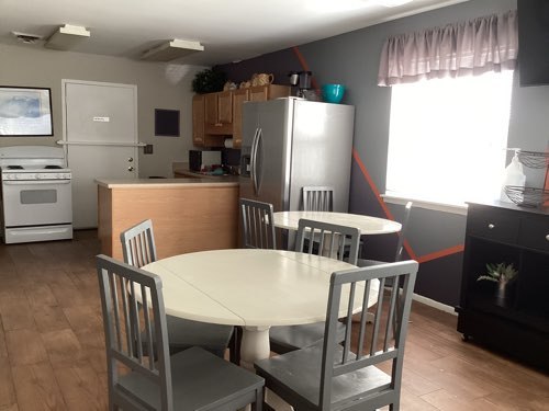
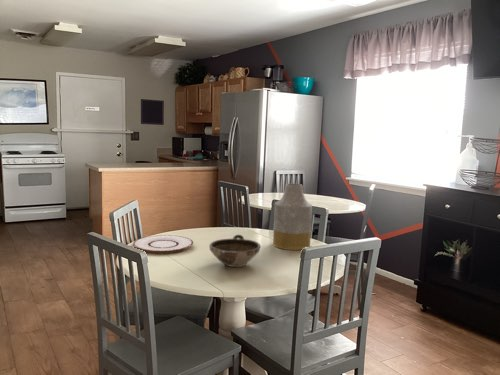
+ plate [132,234,194,254]
+ bowl [208,234,262,268]
+ vase [272,183,313,251]
